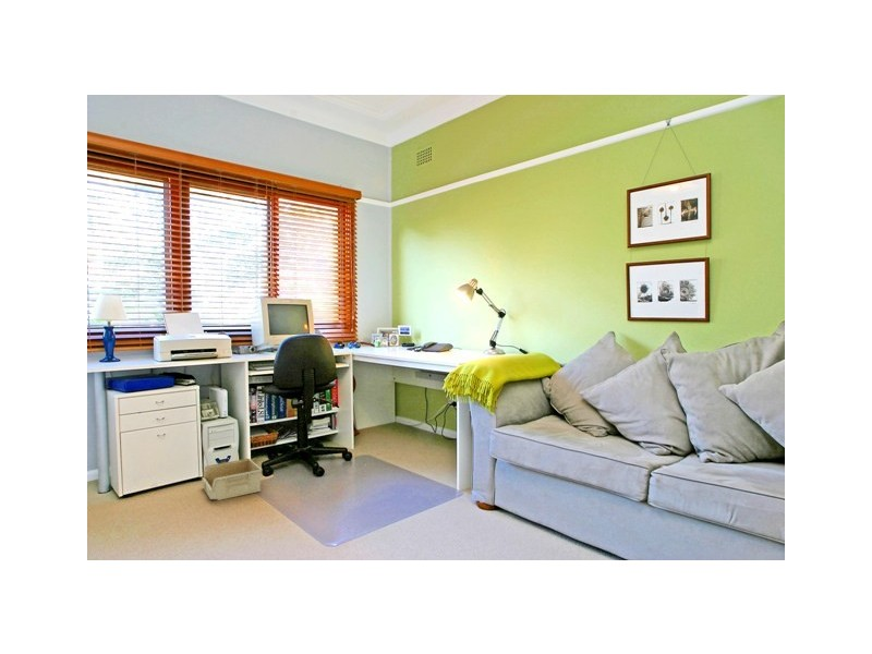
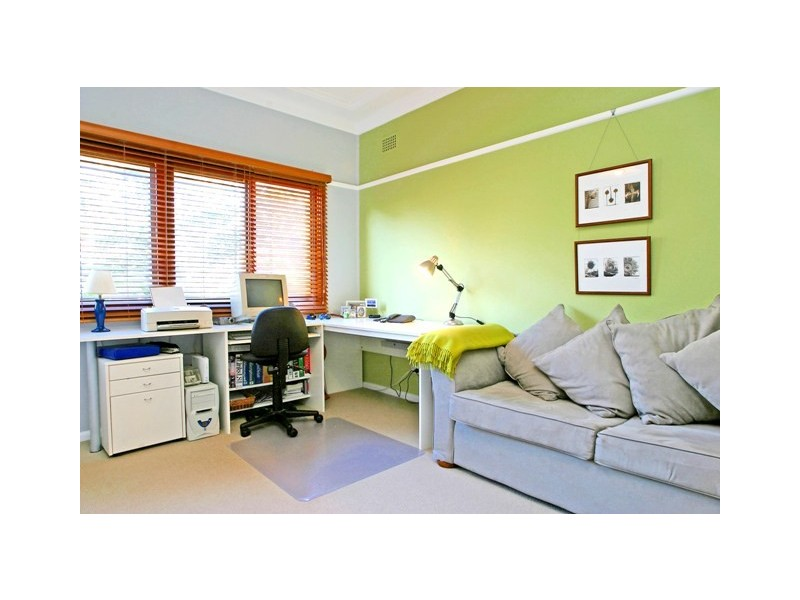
- storage bin [201,458,263,501]
